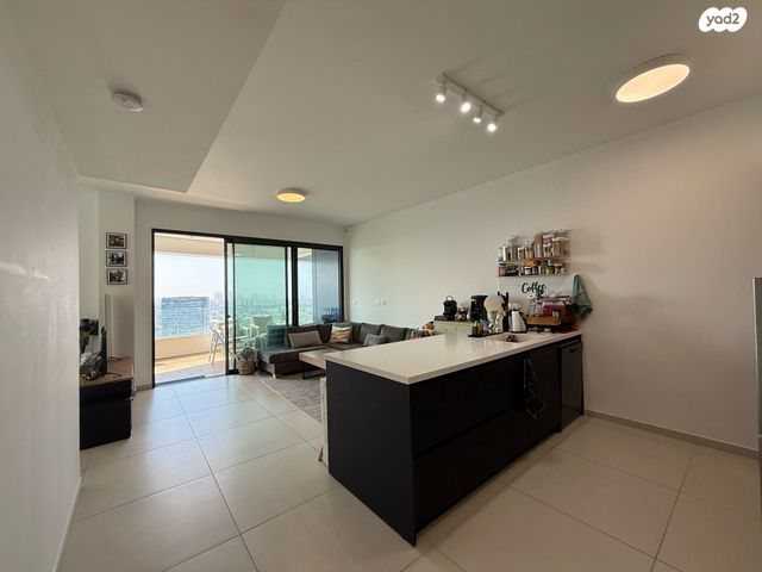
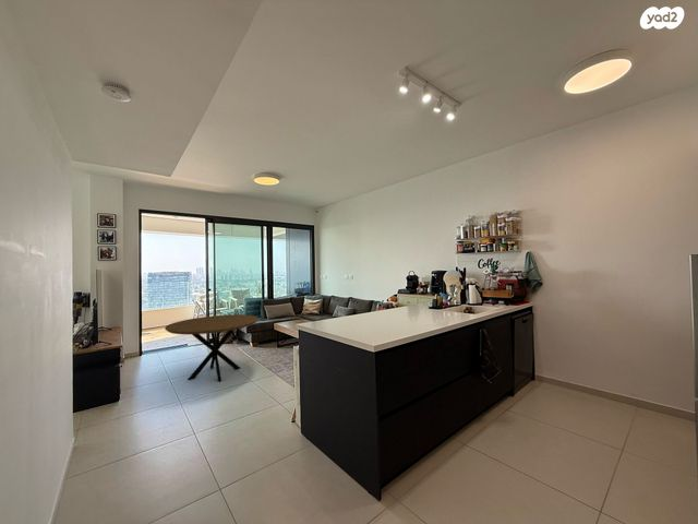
+ dining table [164,313,260,383]
